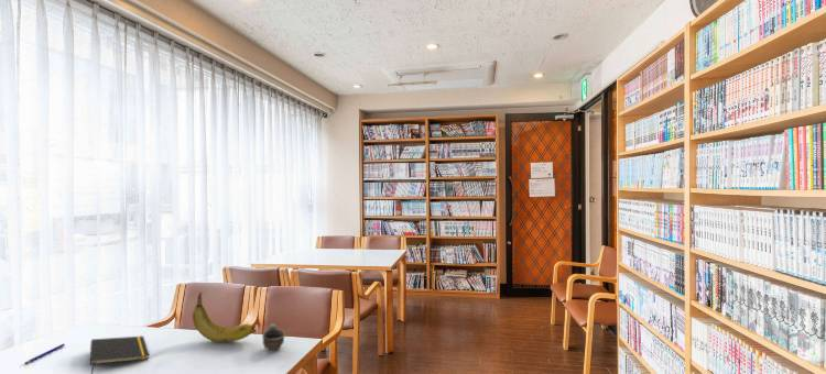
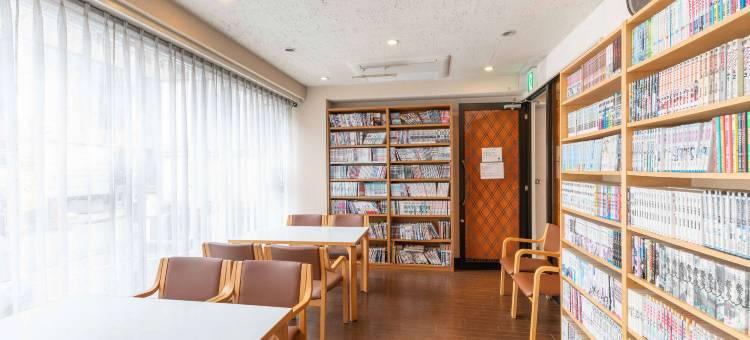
- banana [192,292,256,343]
- cup [261,322,286,351]
- notepad [89,336,150,374]
- pen [24,343,66,365]
